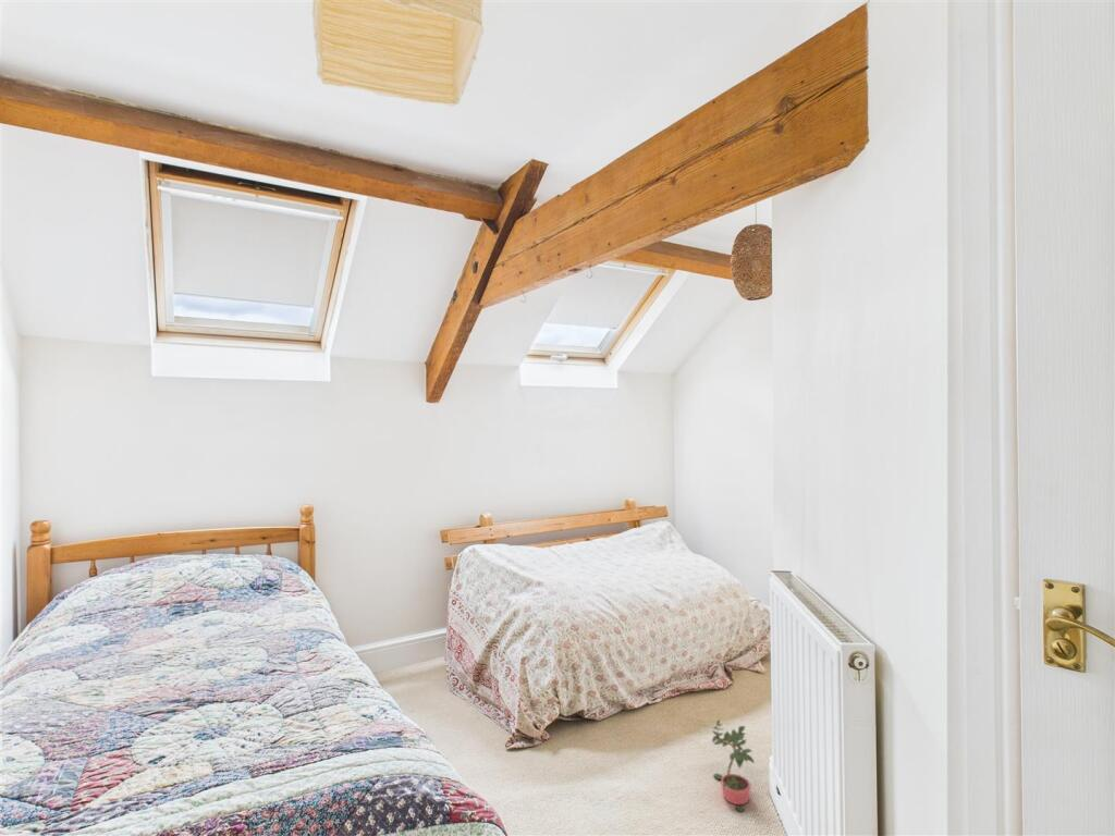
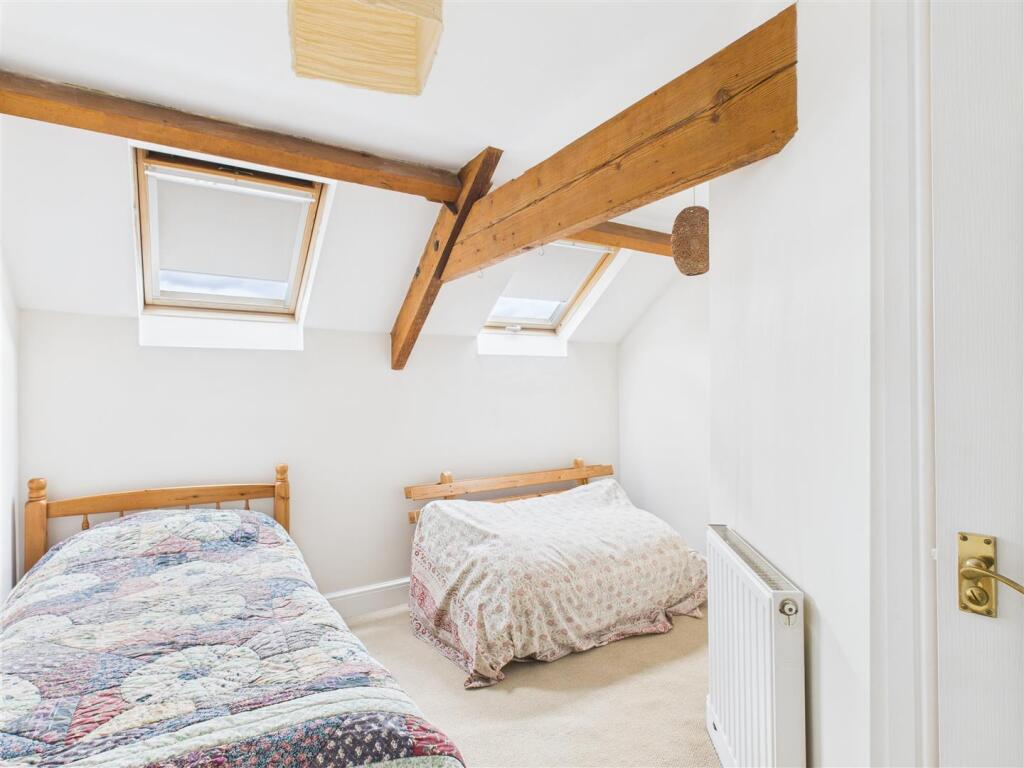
- potted plant [711,718,756,813]
